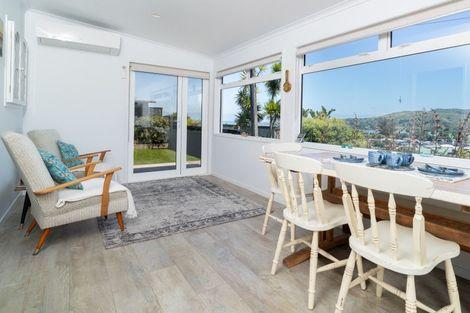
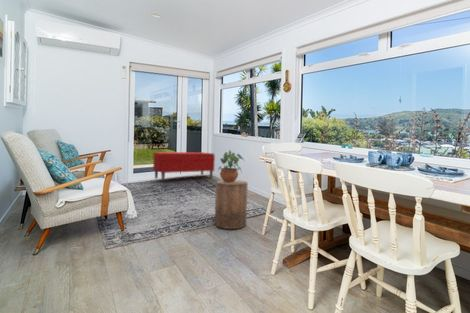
+ potted plant [217,149,244,183]
+ stool [214,179,249,230]
+ bench [152,151,216,182]
